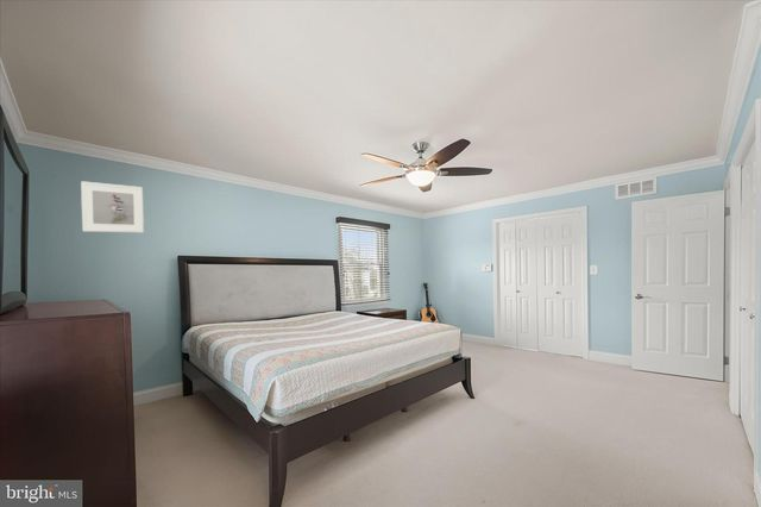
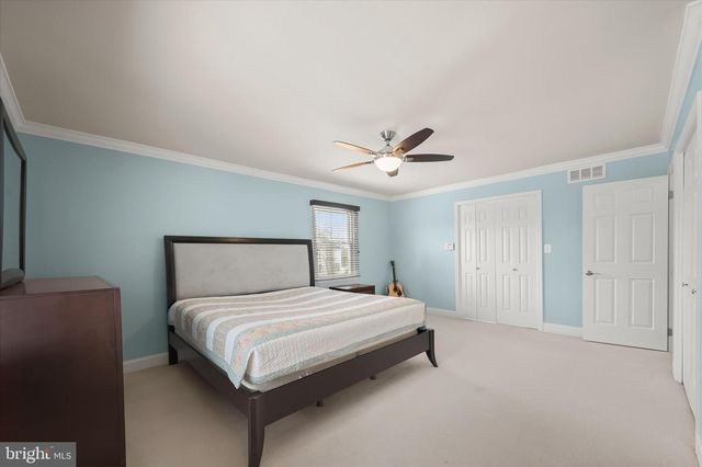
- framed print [80,180,145,233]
